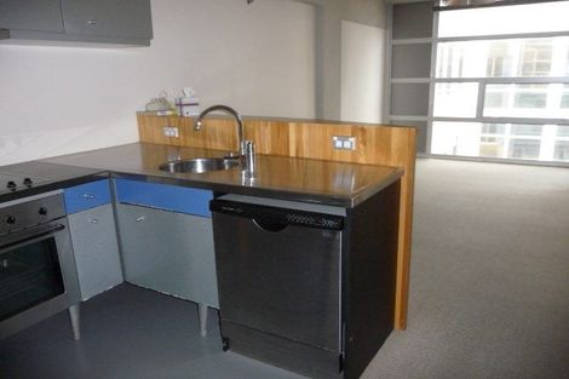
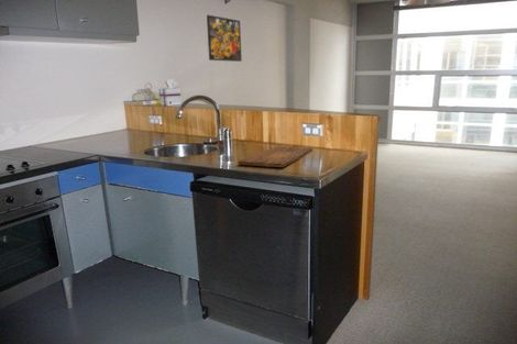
+ cutting board [237,145,314,168]
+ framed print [206,14,243,63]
